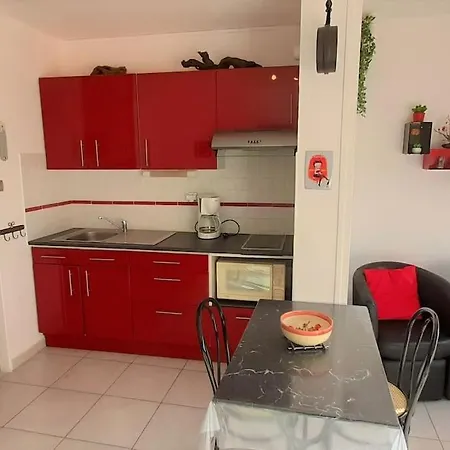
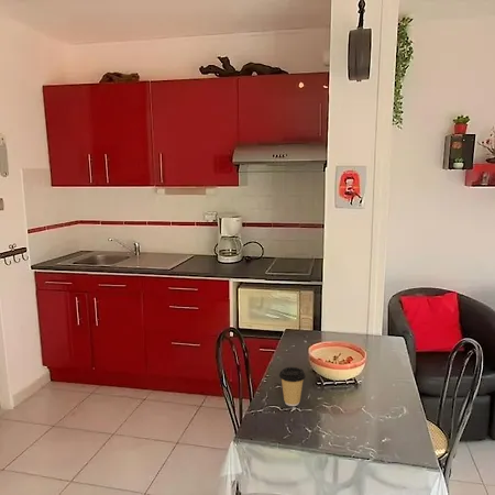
+ coffee cup [278,366,306,407]
